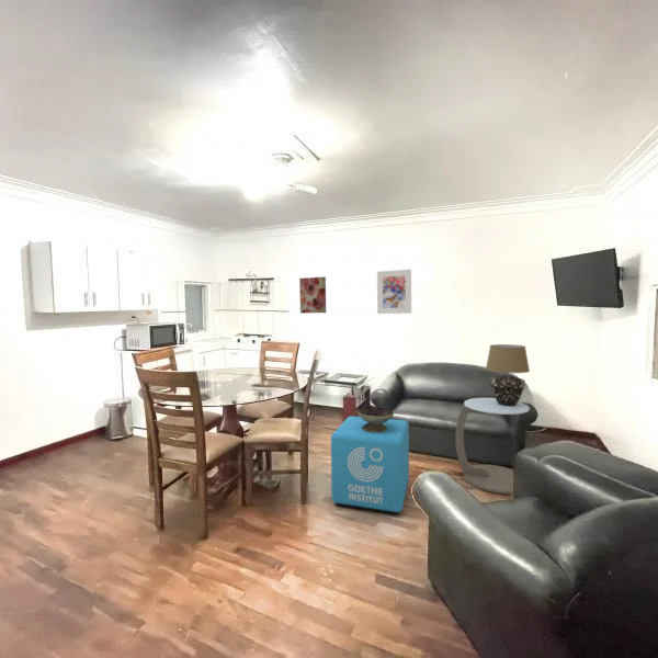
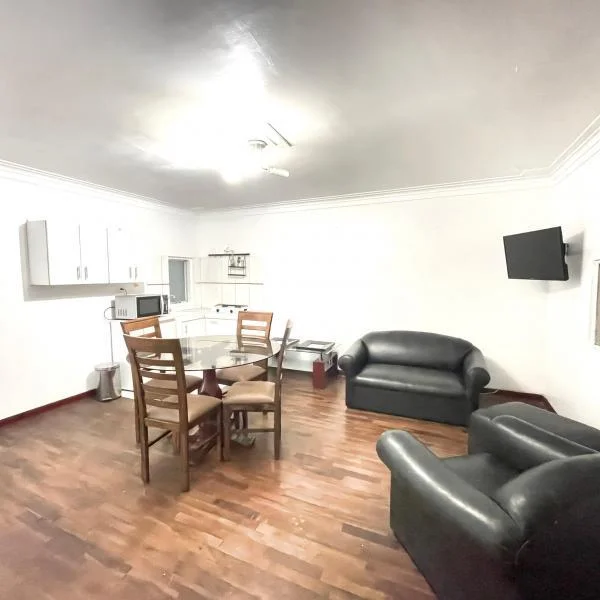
- wall art [298,275,327,315]
- table lamp [485,343,531,406]
- ottoman [330,416,410,515]
- decorative bowl [355,406,395,432]
- side table [454,397,531,495]
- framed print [376,269,412,315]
